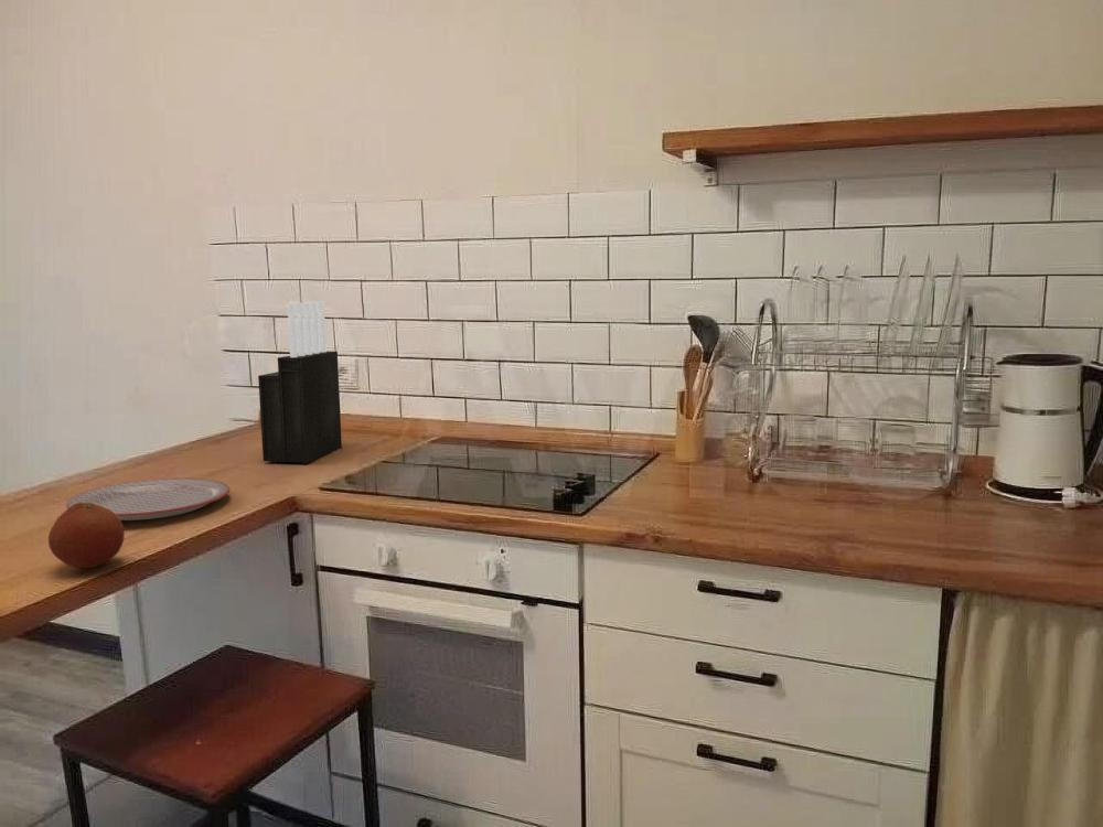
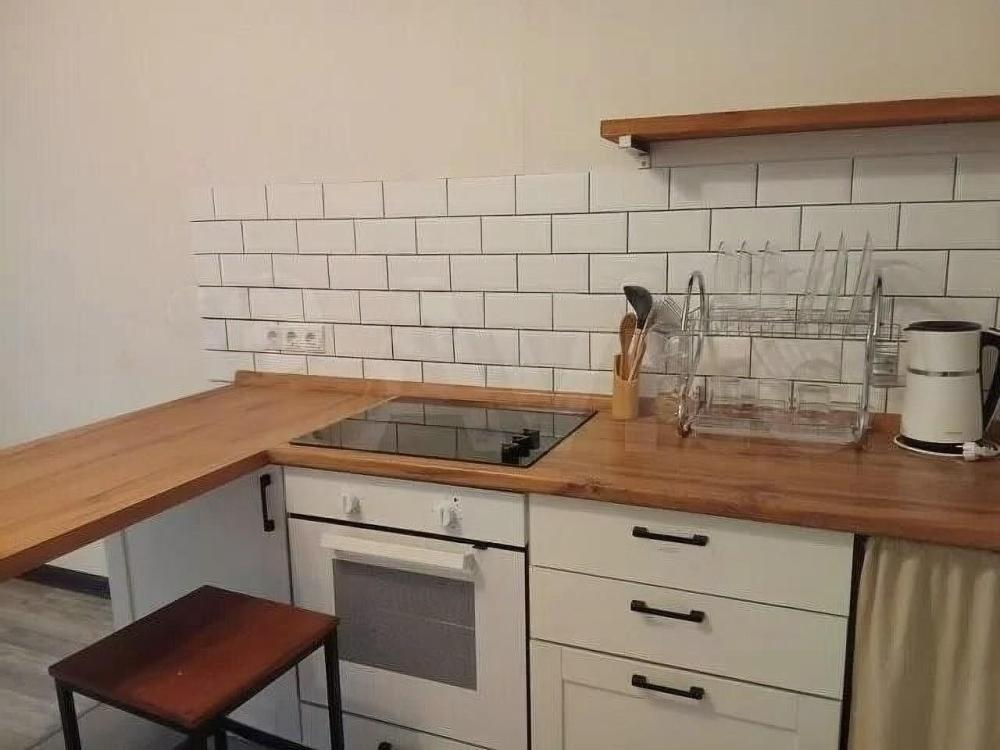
- fruit [47,502,126,569]
- knife block [257,301,343,464]
- plate [65,476,231,522]
